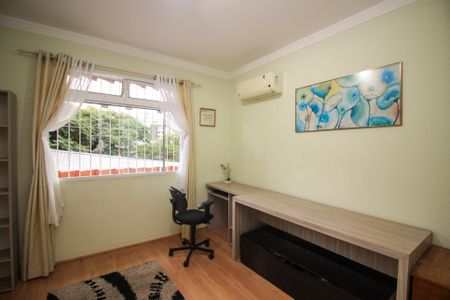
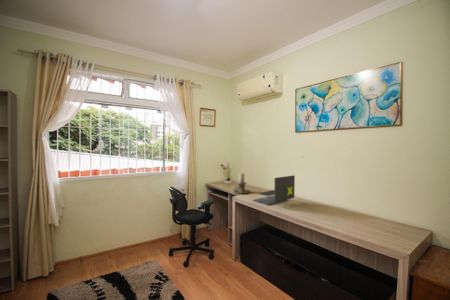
+ laptop [251,174,296,206]
+ candle holder [232,172,251,195]
